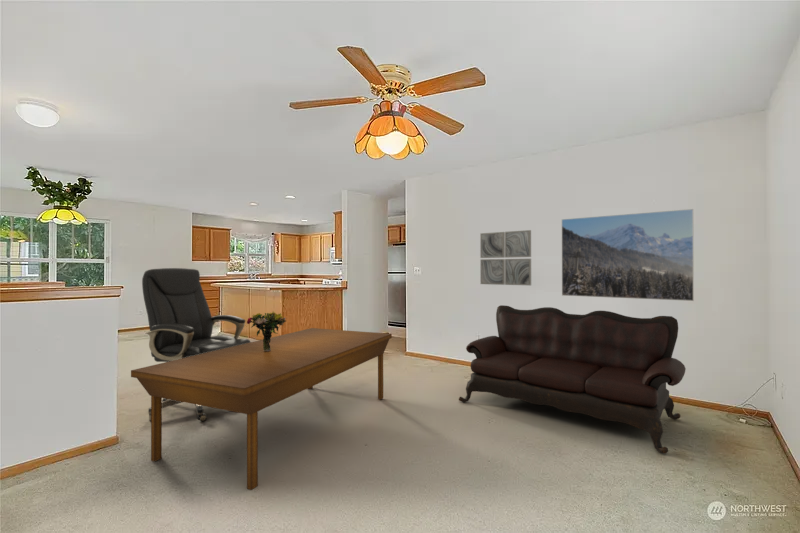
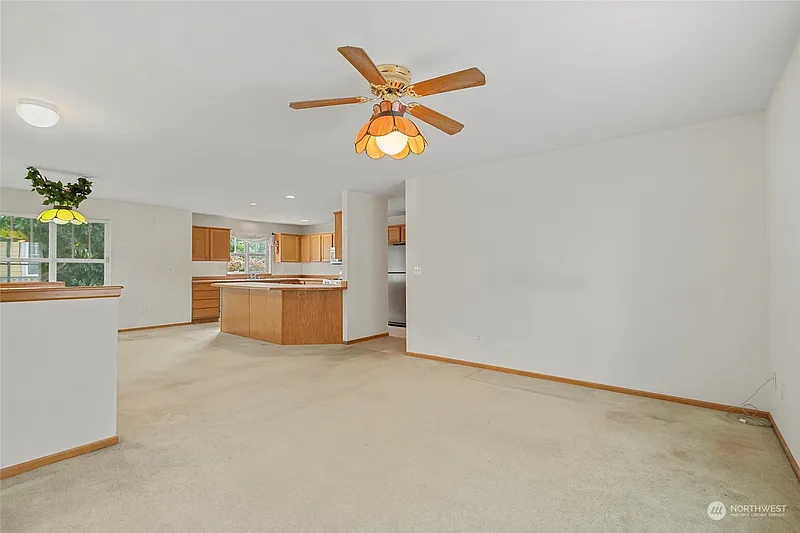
- bouquet [246,311,287,351]
- wall art [479,229,532,286]
- chair [141,267,251,422]
- sofa [458,304,687,454]
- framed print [561,208,695,302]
- dining table [130,327,393,491]
